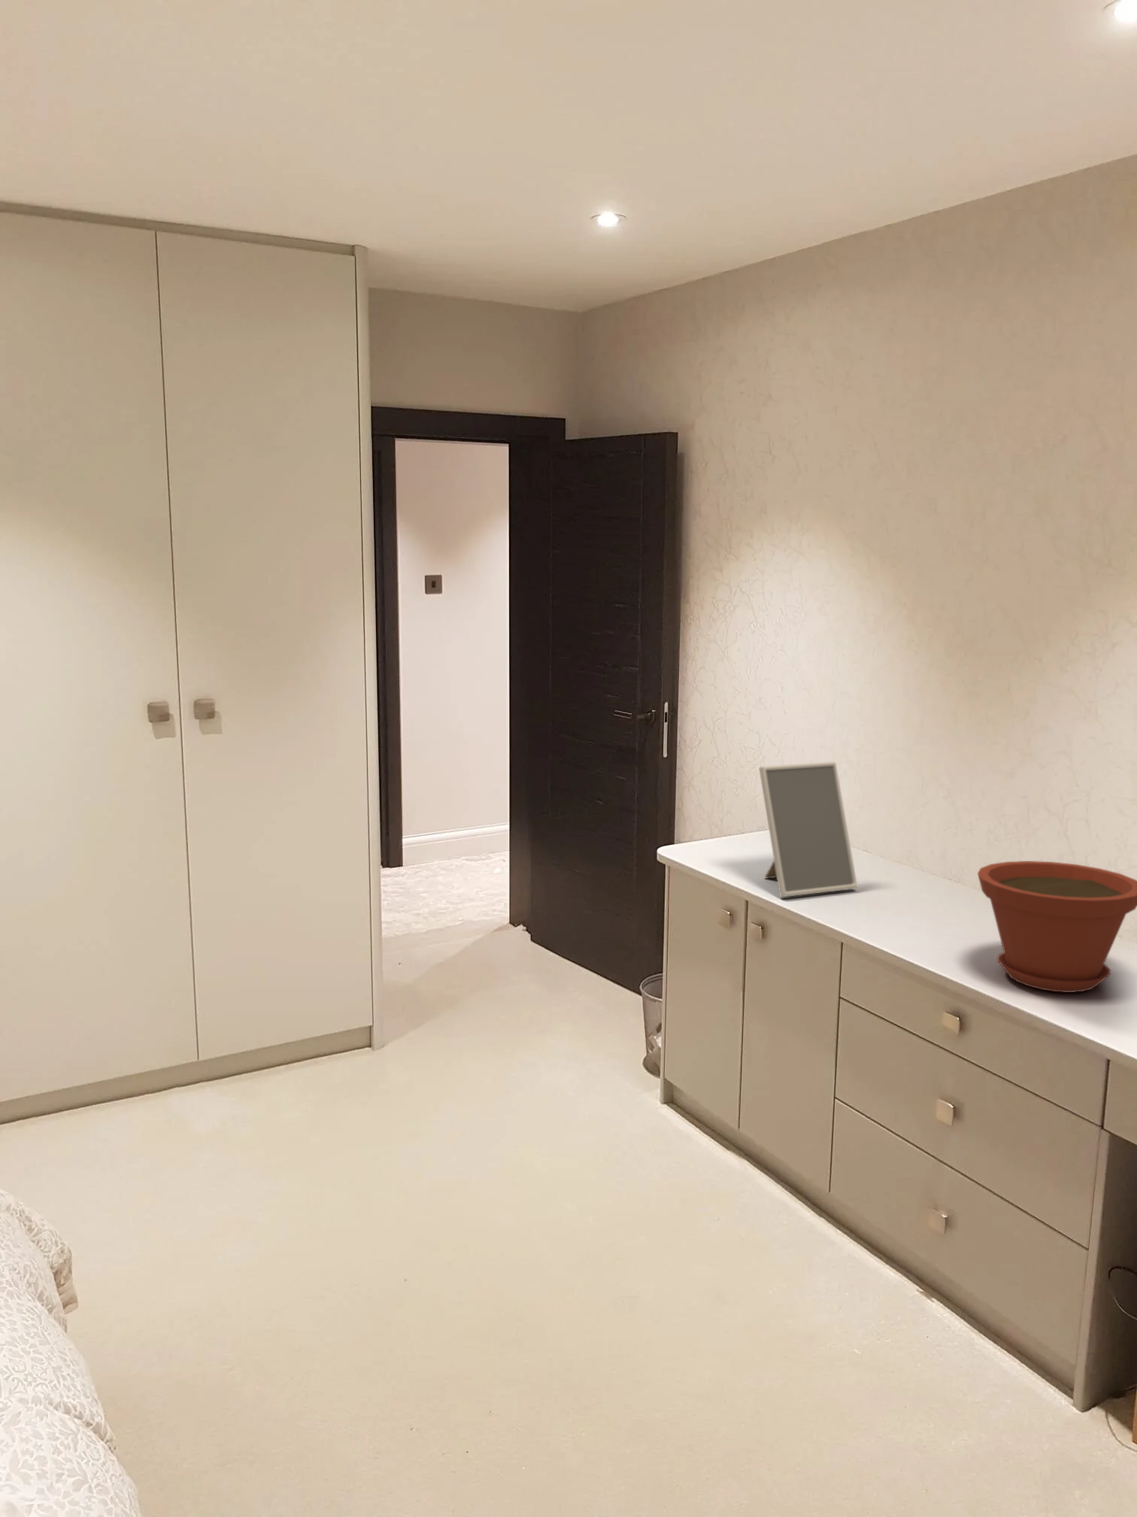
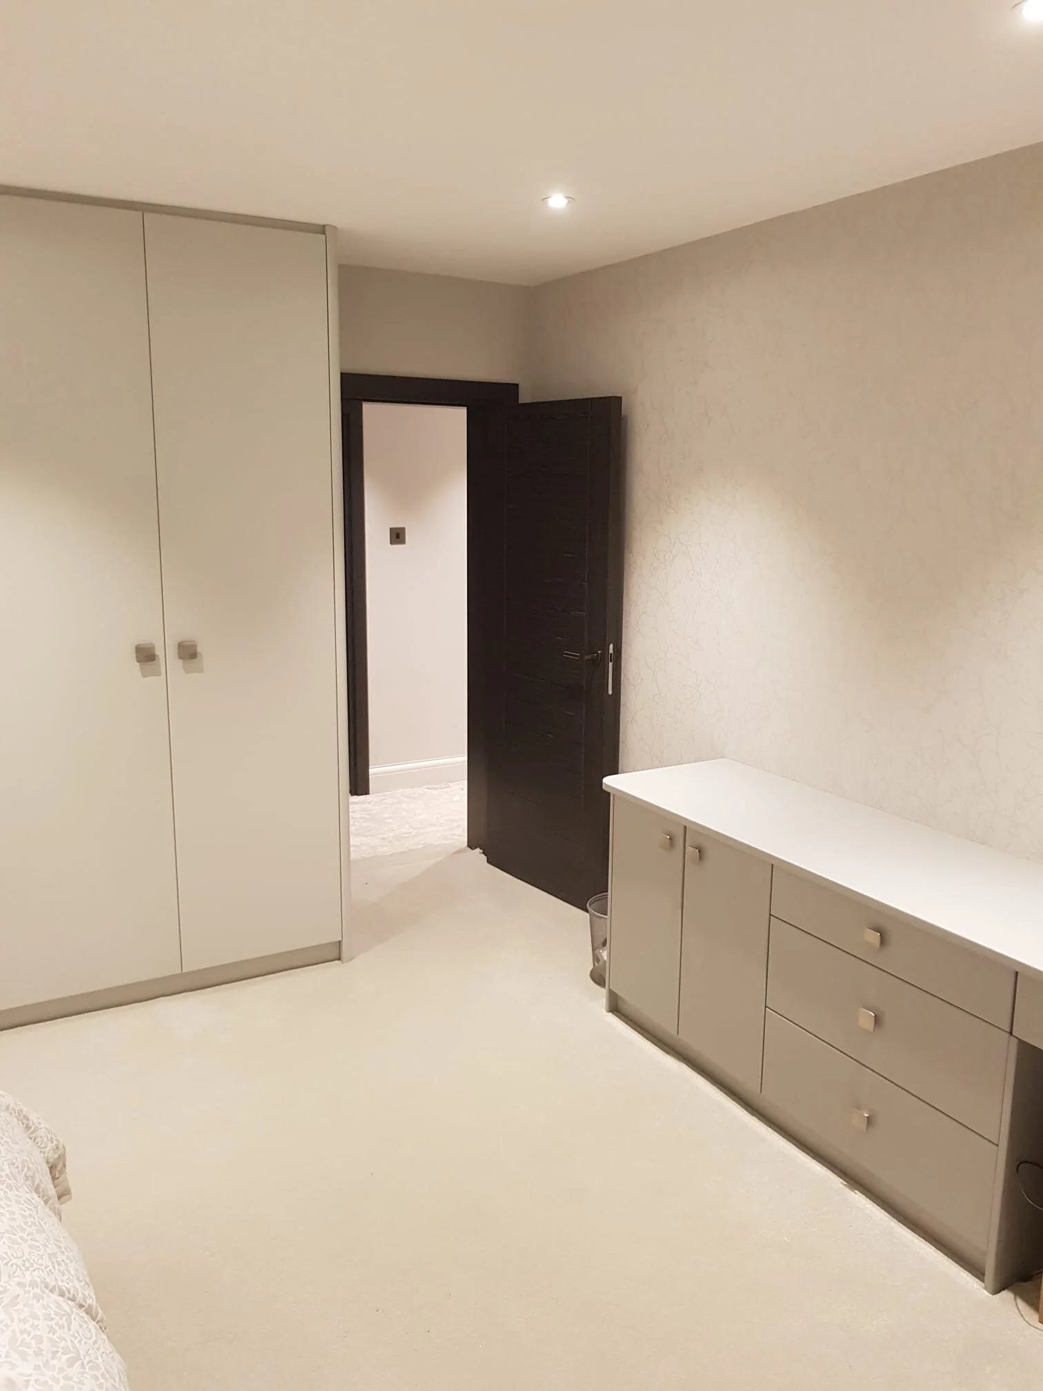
- picture frame [758,761,858,898]
- plant pot [977,860,1137,994]
